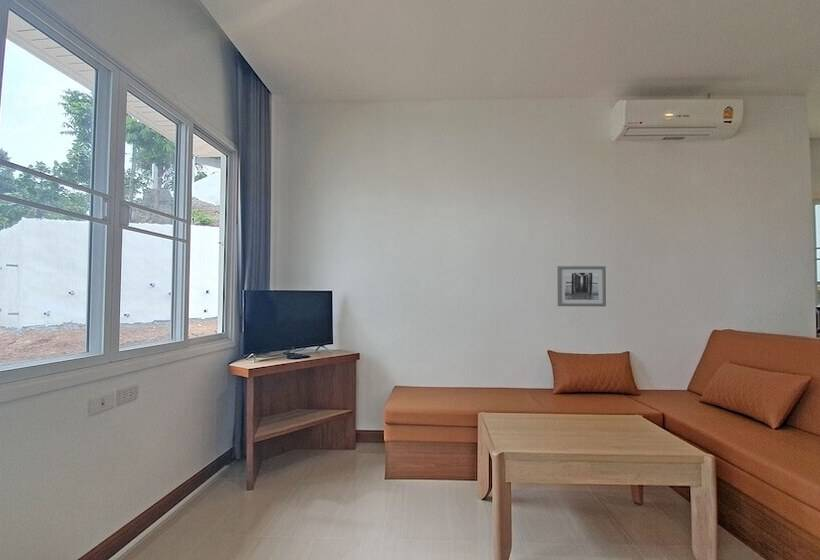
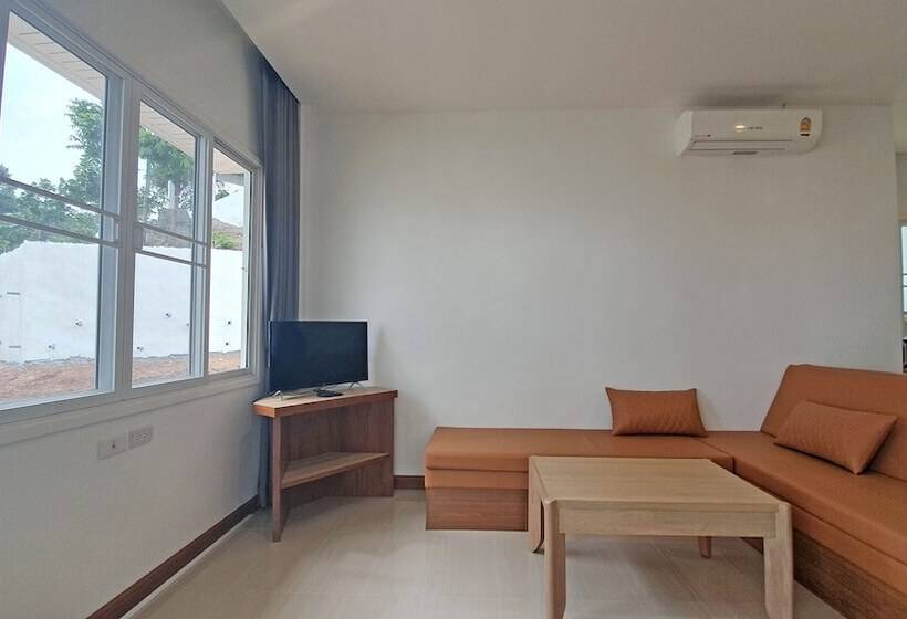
- wall art [557,265,607,307]
